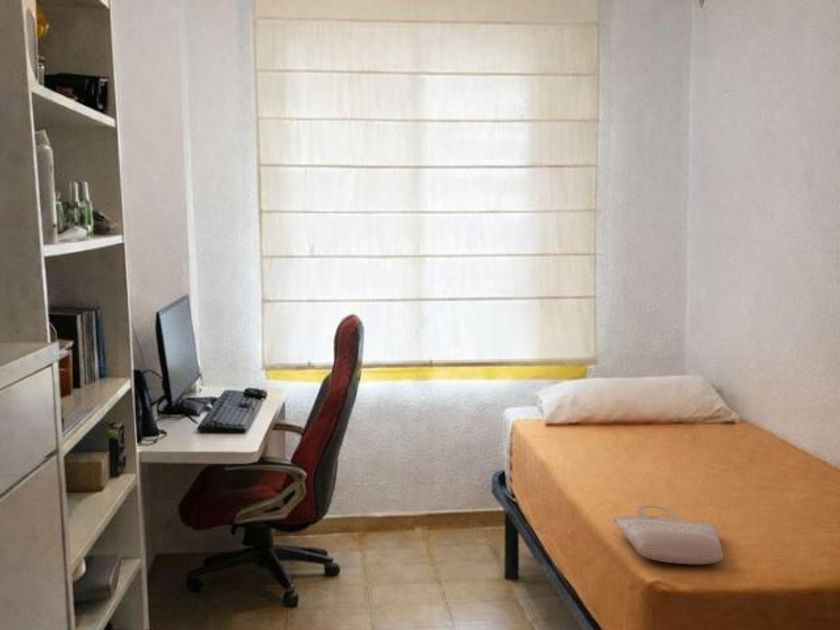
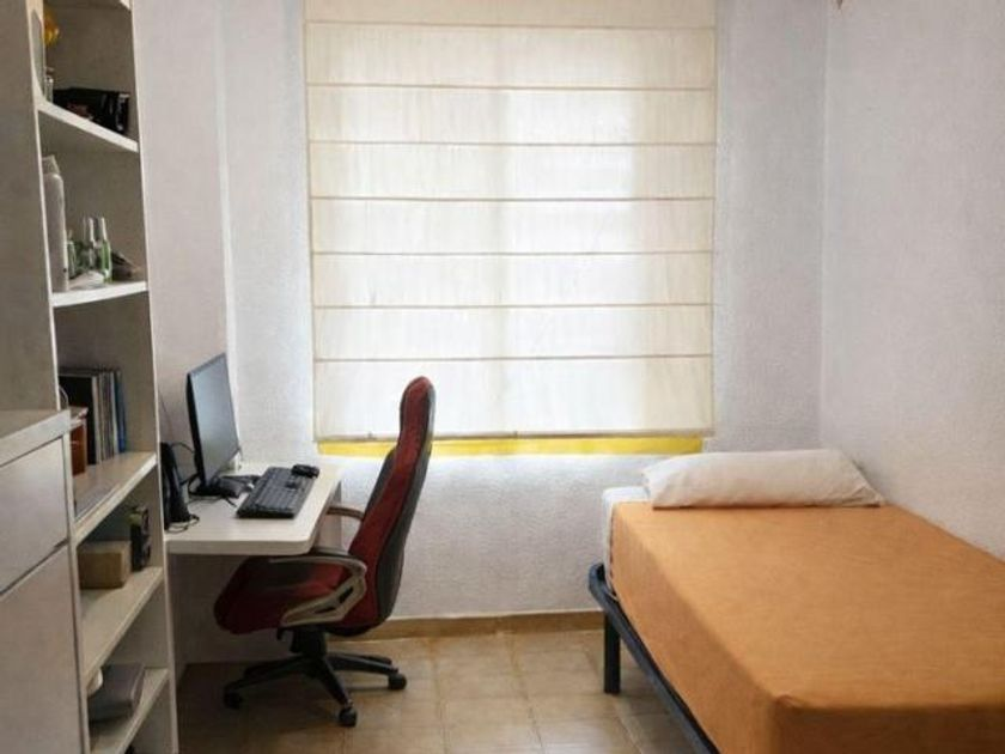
- shopping bag [609,504,724,565]
